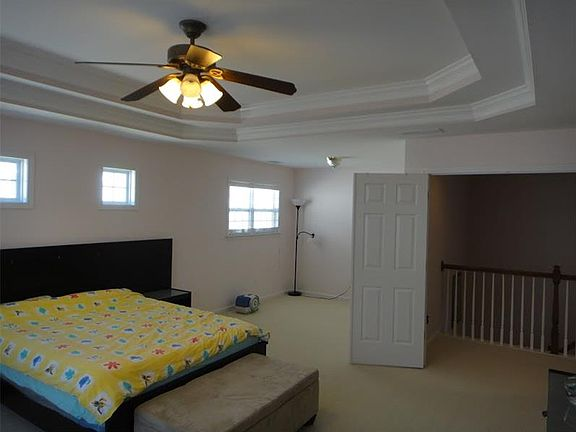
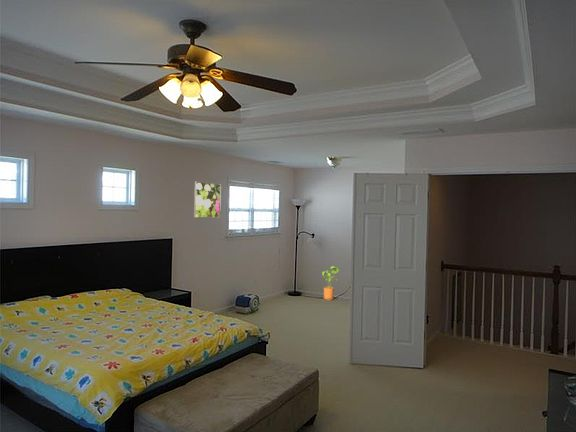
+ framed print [193,180,222,219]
+ house plant [321,265,341,301]
